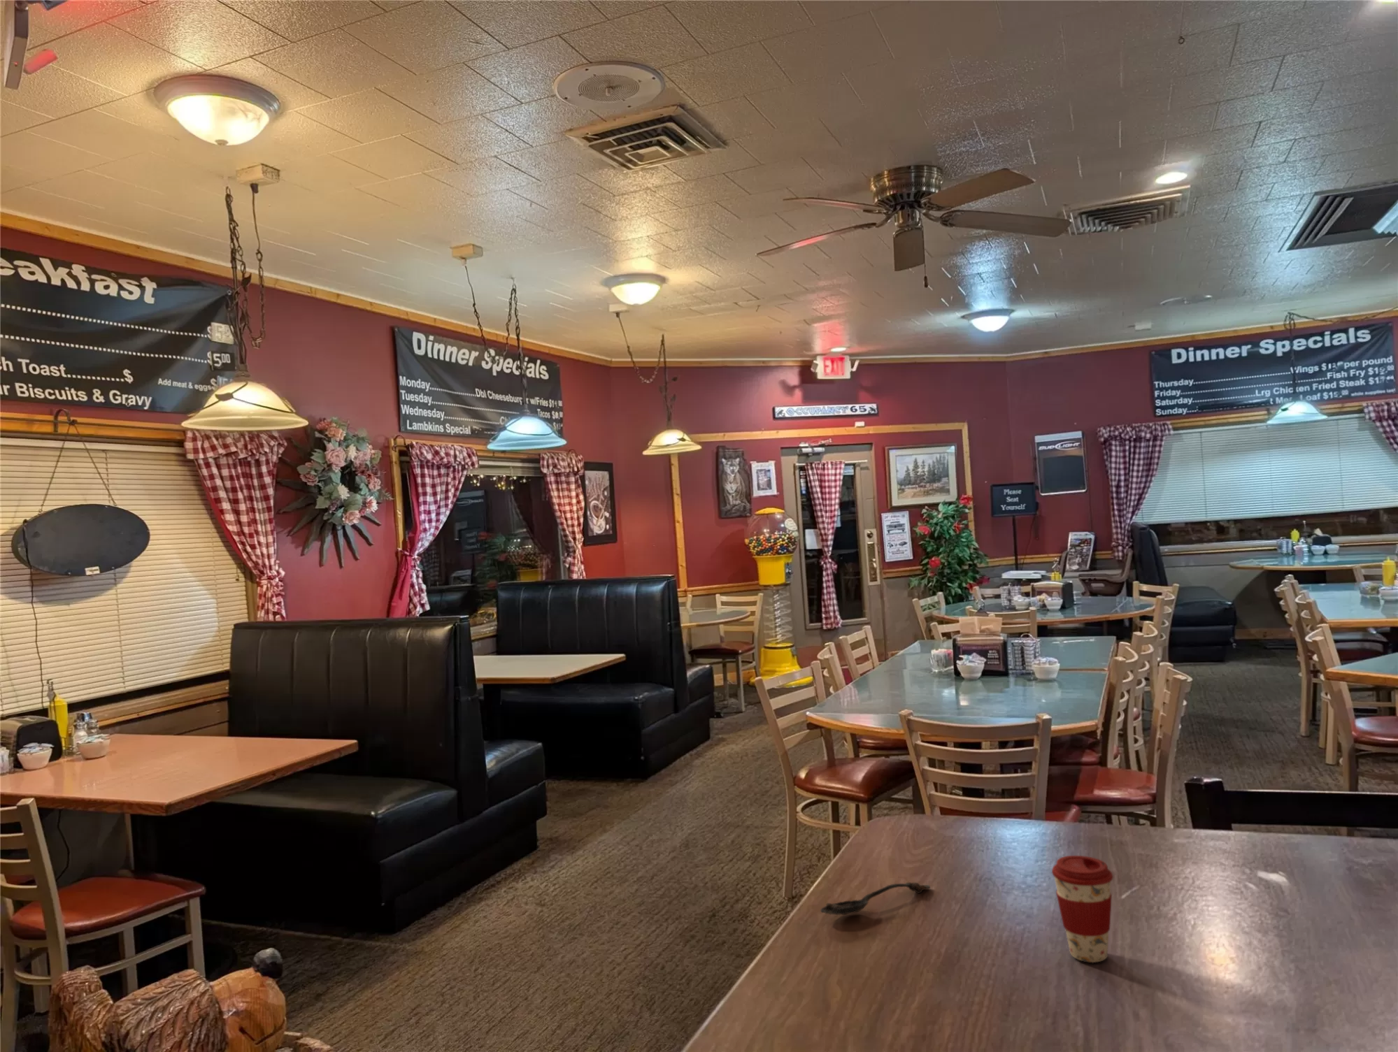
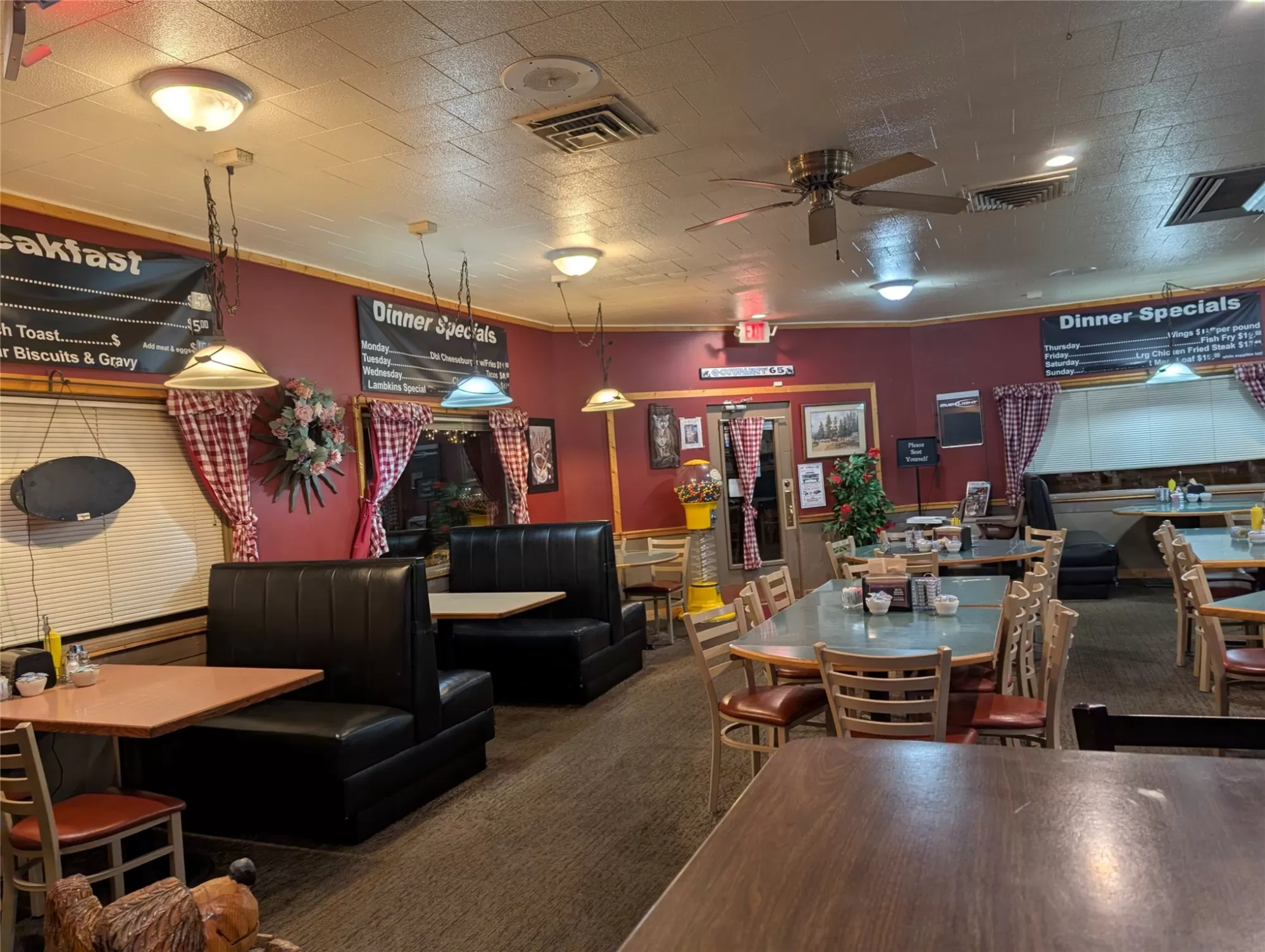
- spoon [820,882,931,916]
- coffee cup [1051,855,1114,964]
